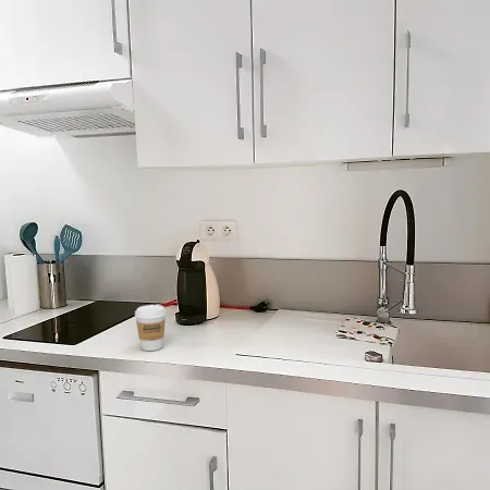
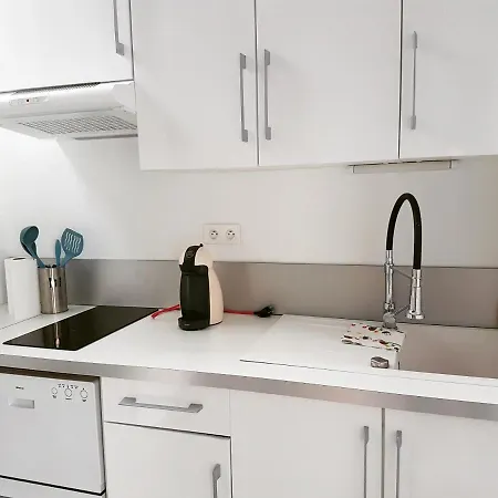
- coffee cup [134,304,167,352]
